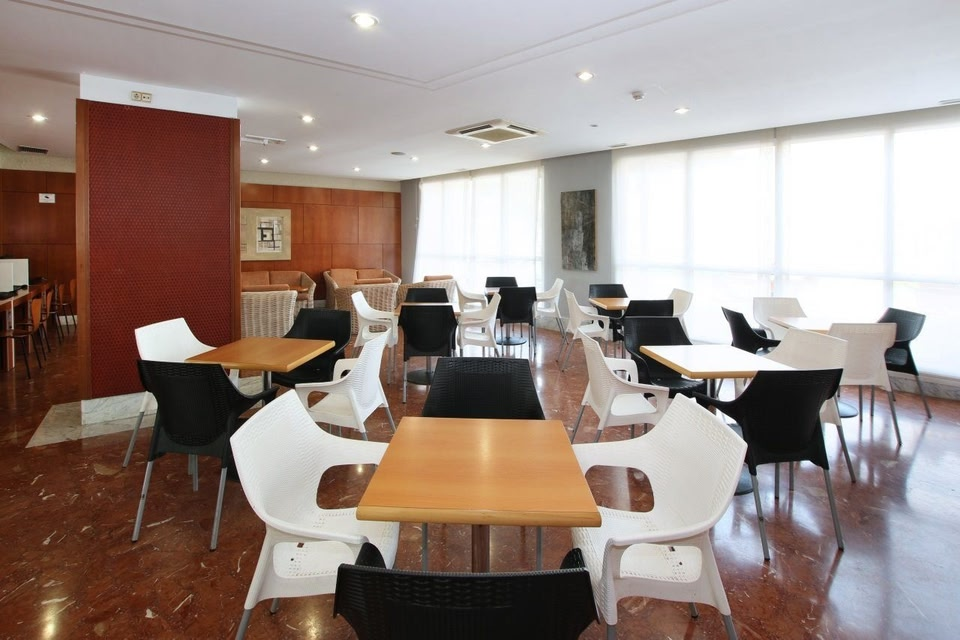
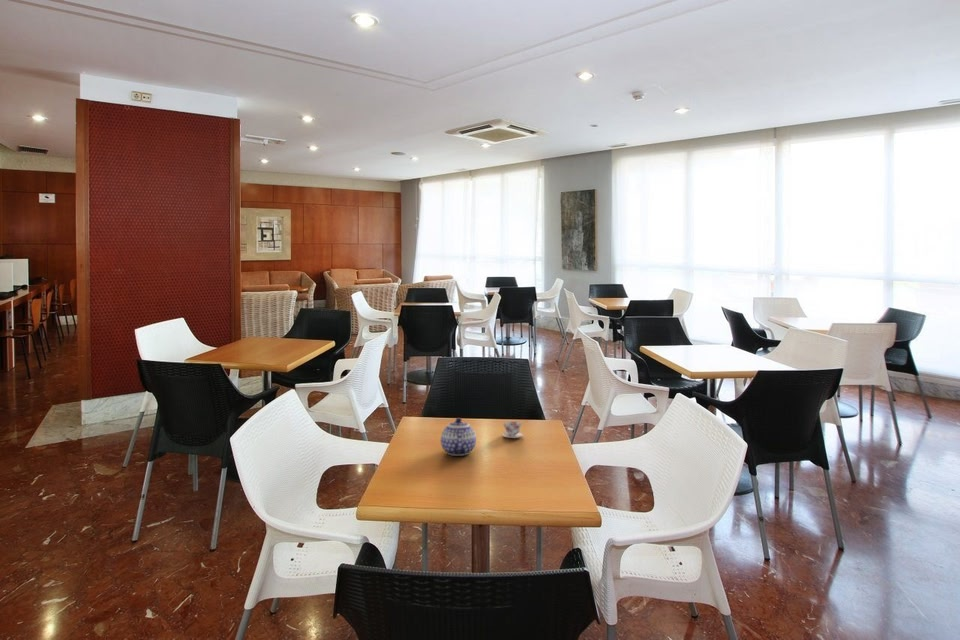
+ teacup [501,420,524,439]
+ teapot [440,417,477,457]
